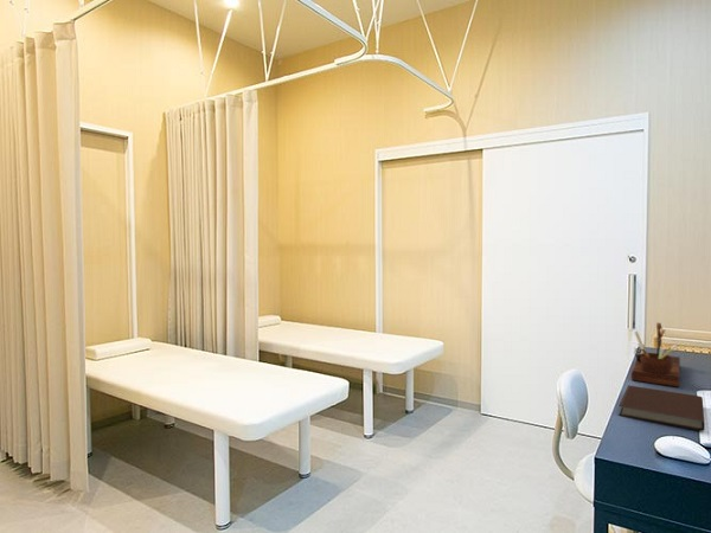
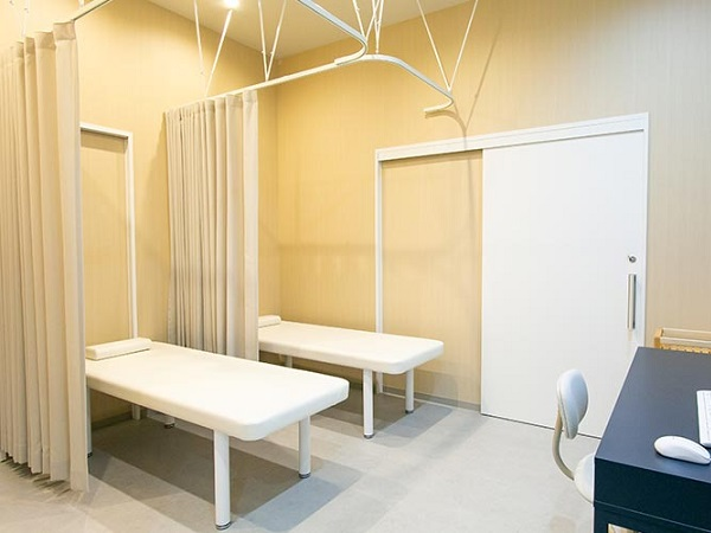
- notebook [619,384,705,432]
- desk organizer [630,322,681,387]
